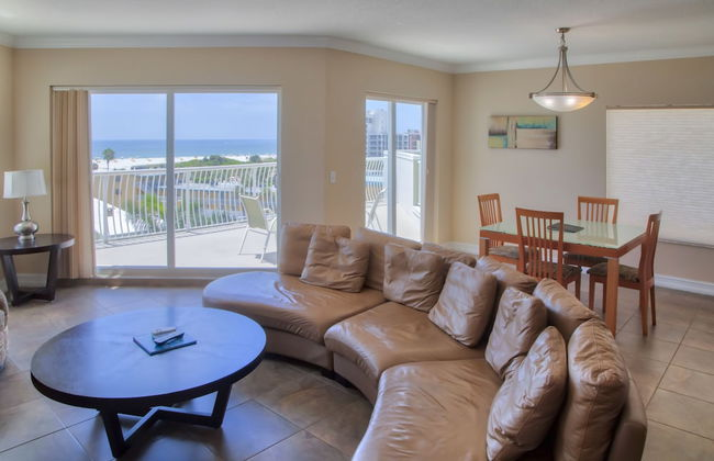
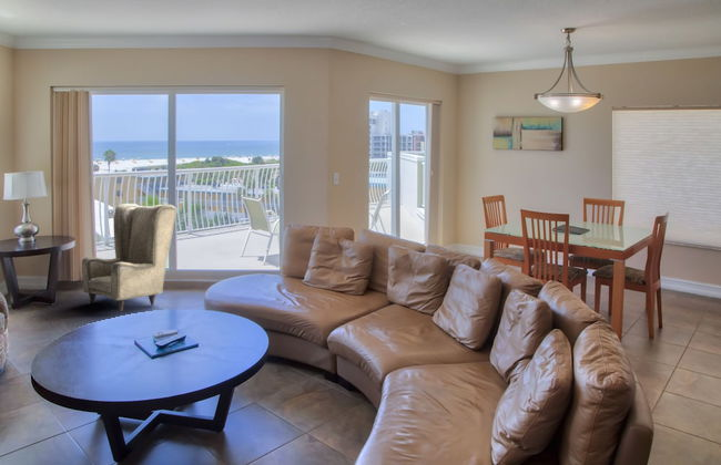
+ armchair [81,203,179,312]
